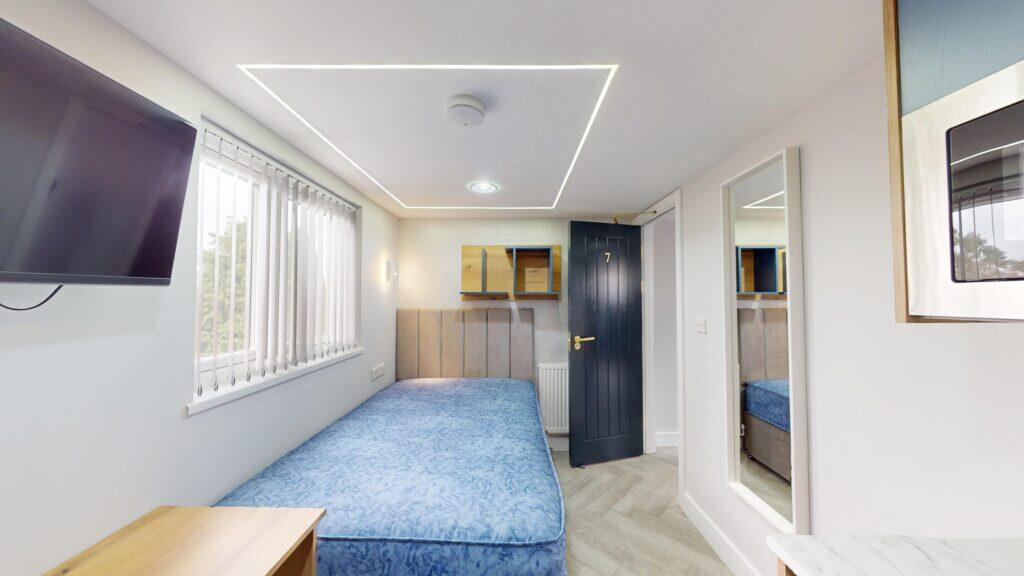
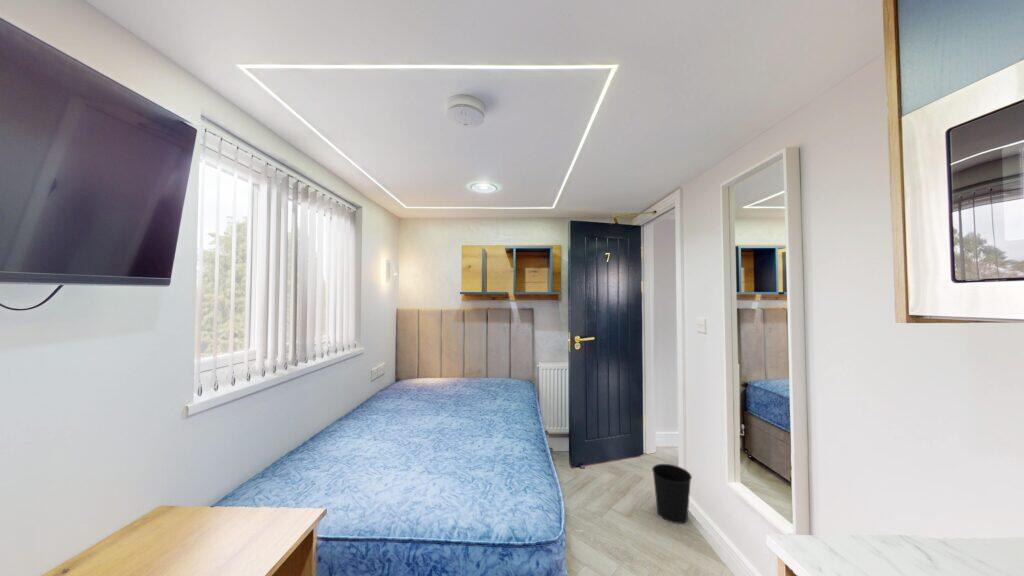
+ wastebasket [651,463,693,525]
